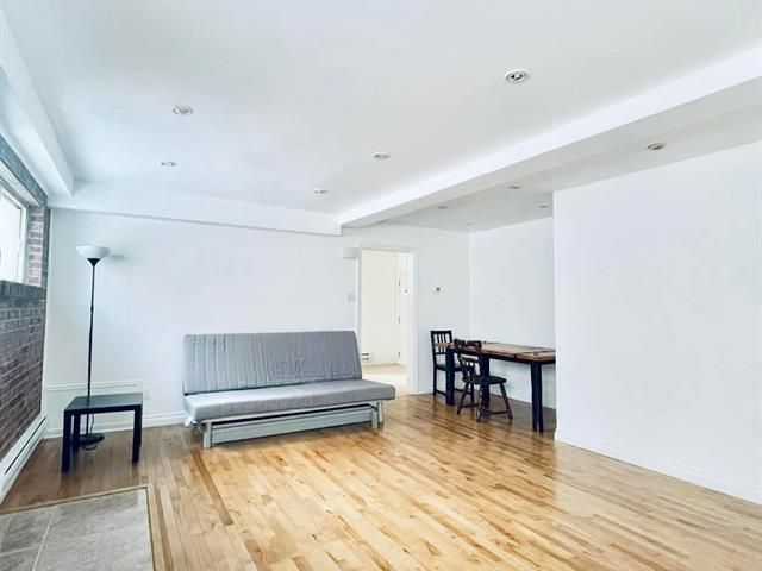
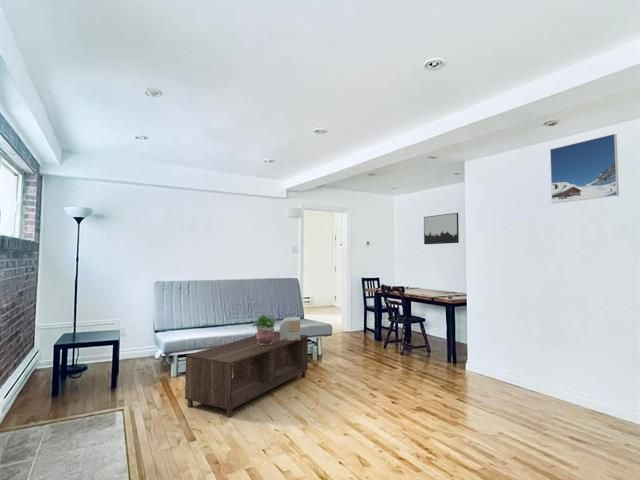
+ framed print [549,133,620,204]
+ potted plant [251,313,278,345]
+ wall art [423,212,460,245]
+ coffee table [184,331,309,418]
+ decorative box [279,316,301,340]
